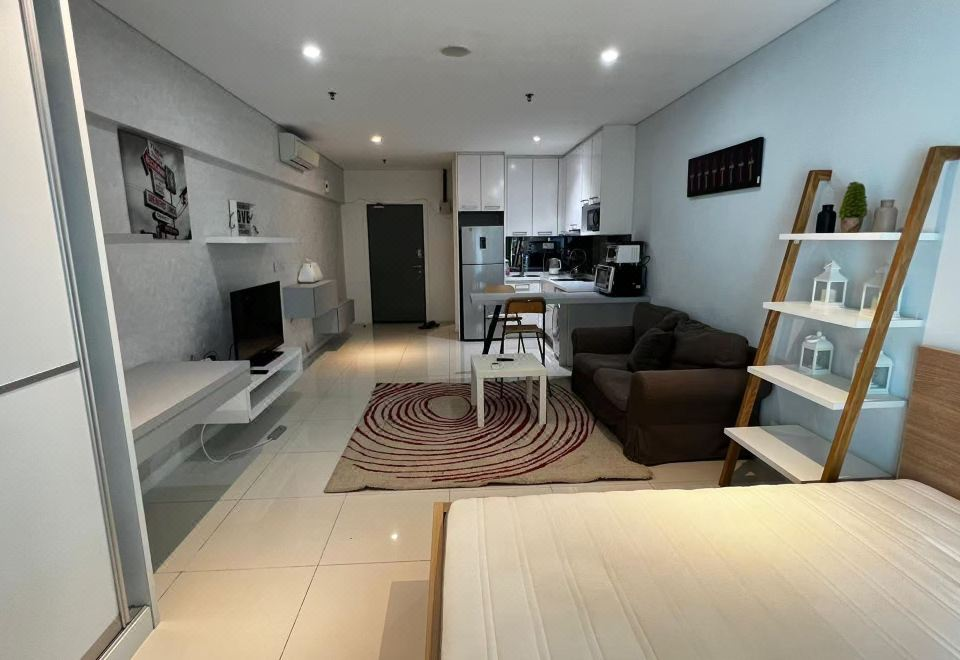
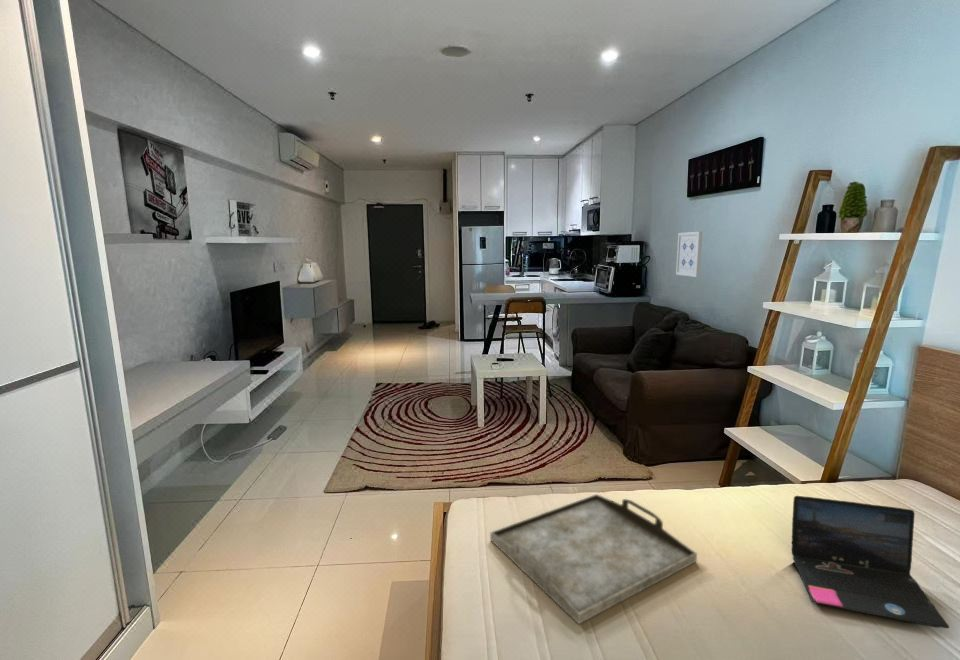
+ laptop [791,495,950,629]
+ wall art [675,231,703,278]
+ serving tray [489,493,698,625]
